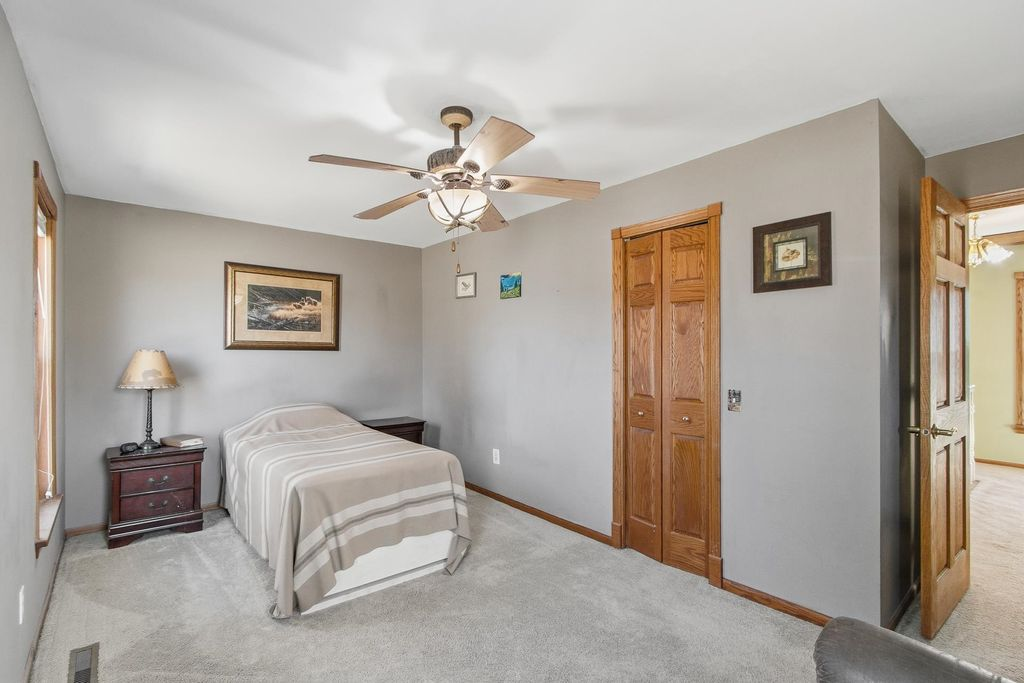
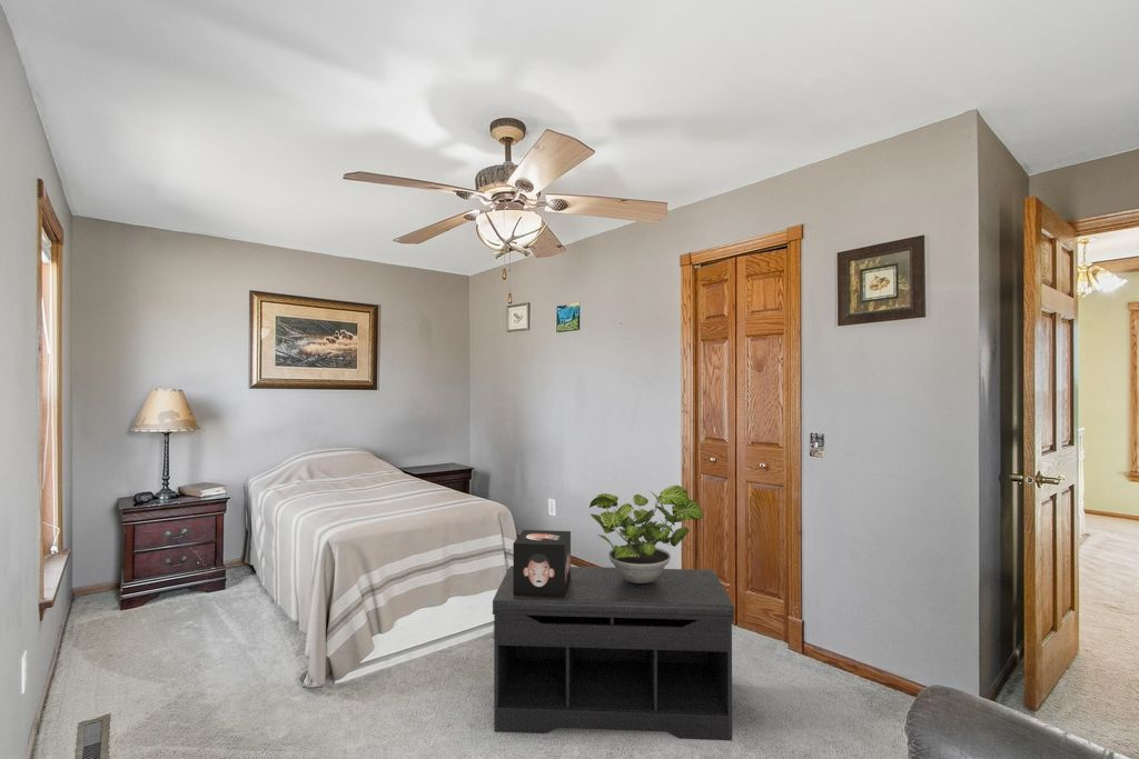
+ potted plant [588,485,704,583]
+ decorative box [512,529,572,597]
+ bench [492,565,735,742]
